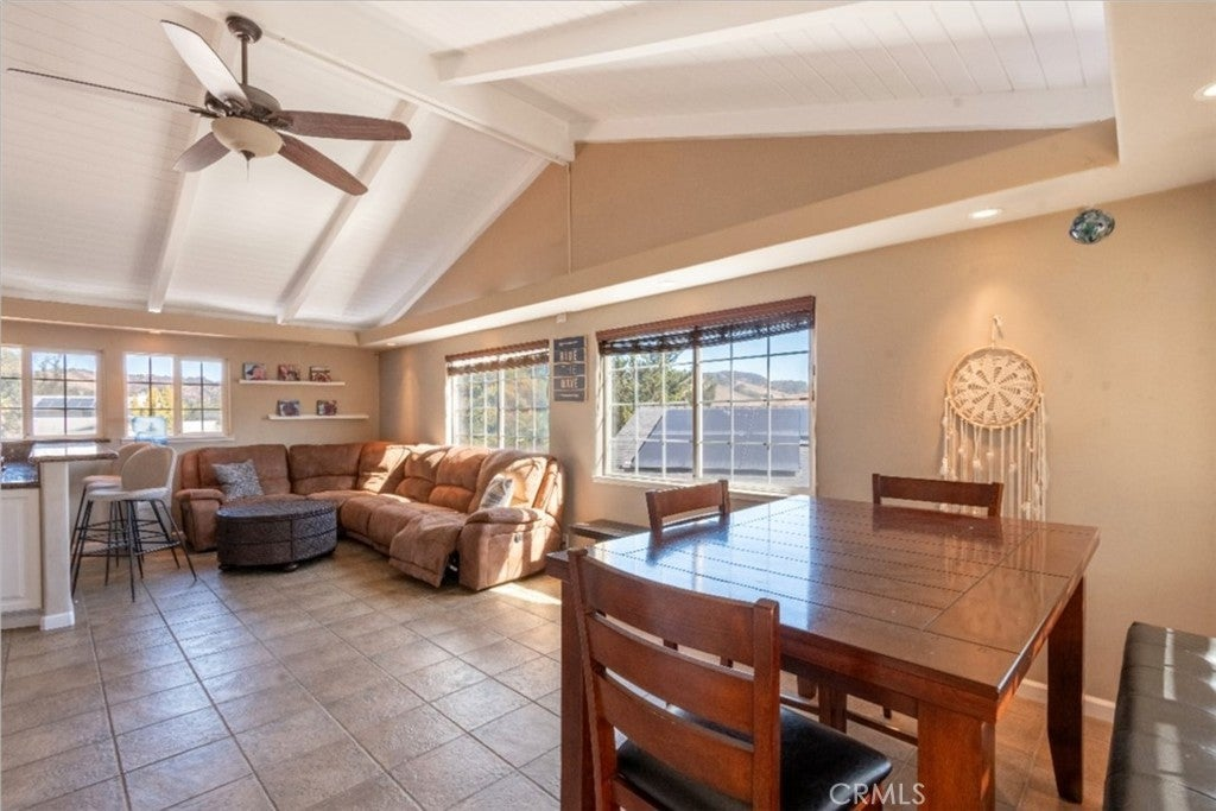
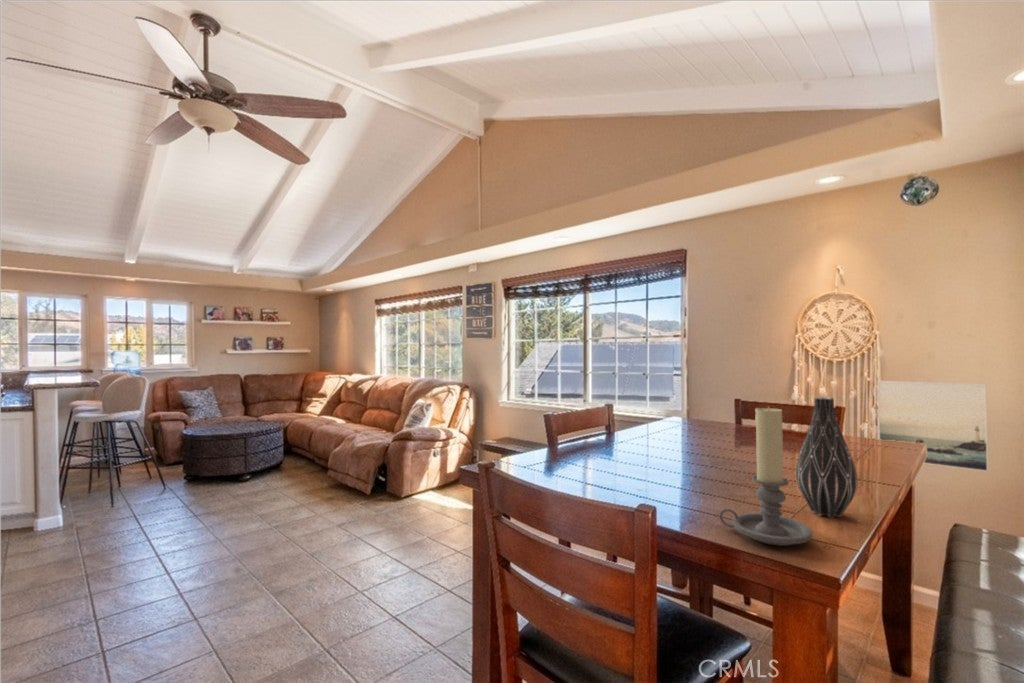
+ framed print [877,380,989,472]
+ candle holder [718,405,813,547]
+ vase [795,396,859,519]
